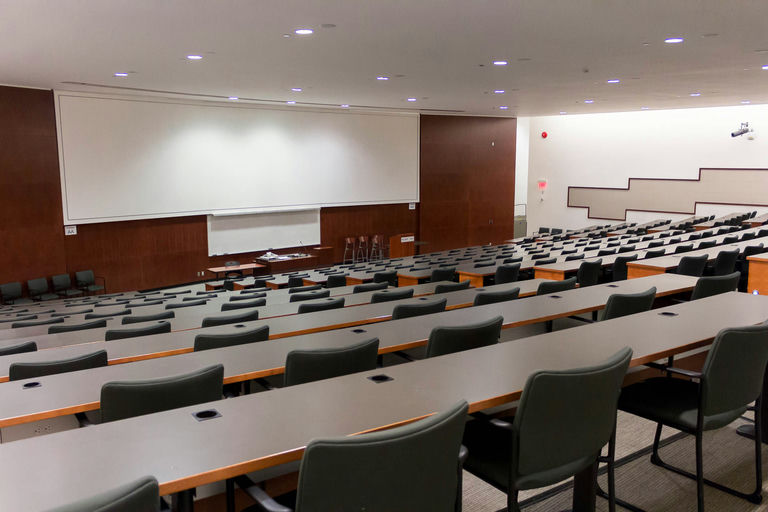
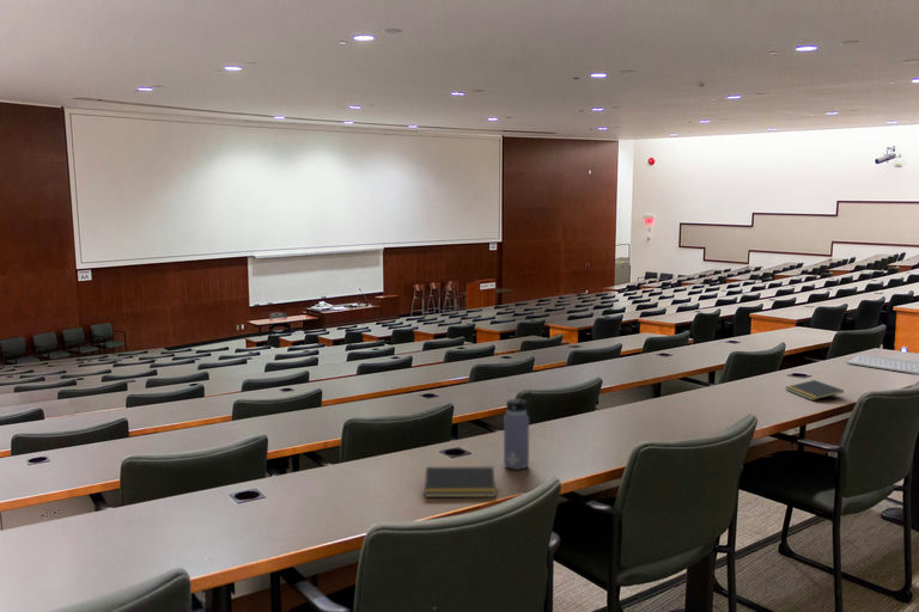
+ keyboard [845,353,919,375]
+ notepad [785,379,845,402]
+ water bottle [503,391,532,471]
+ notepad [424,466,497,498]
